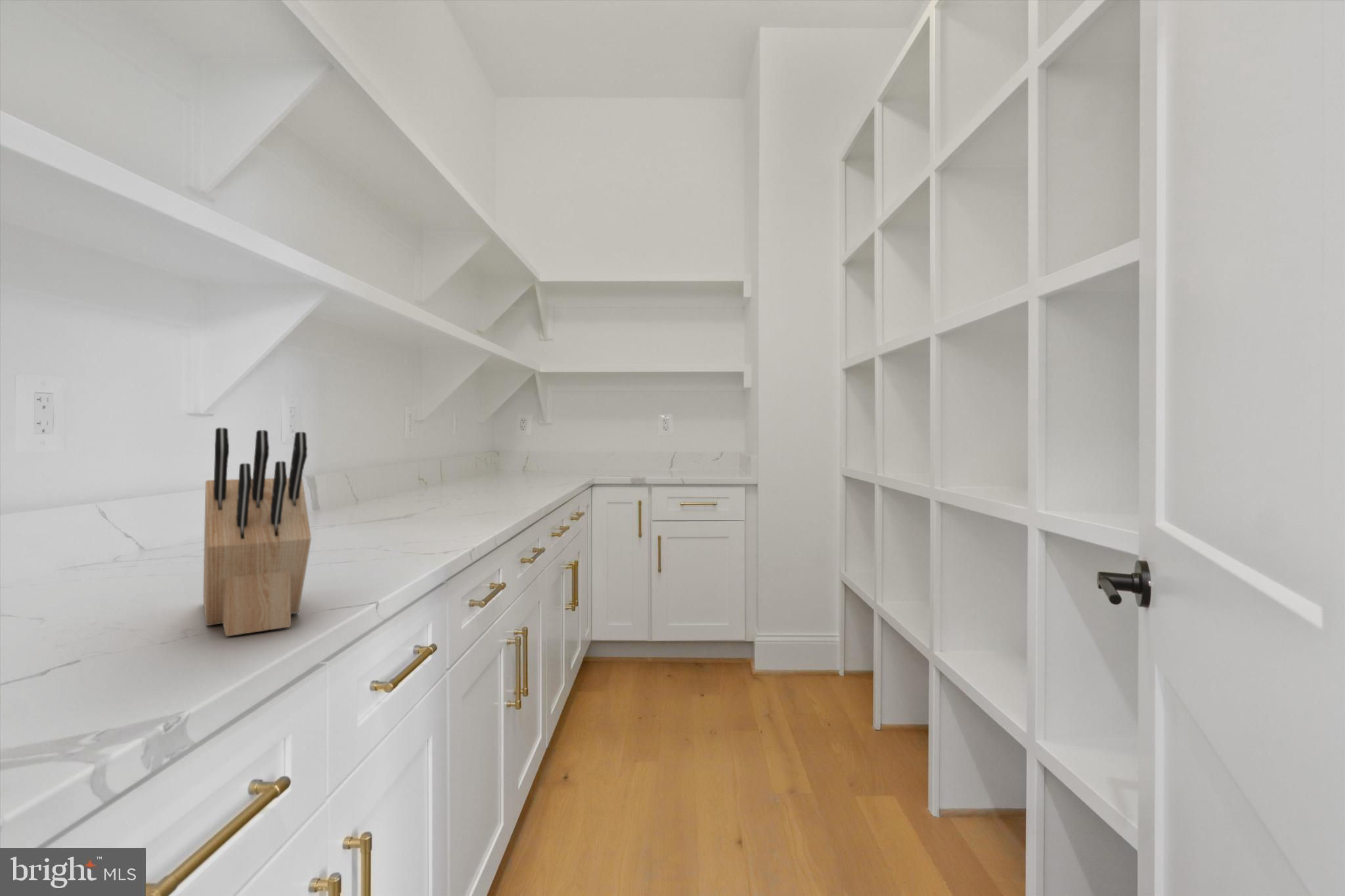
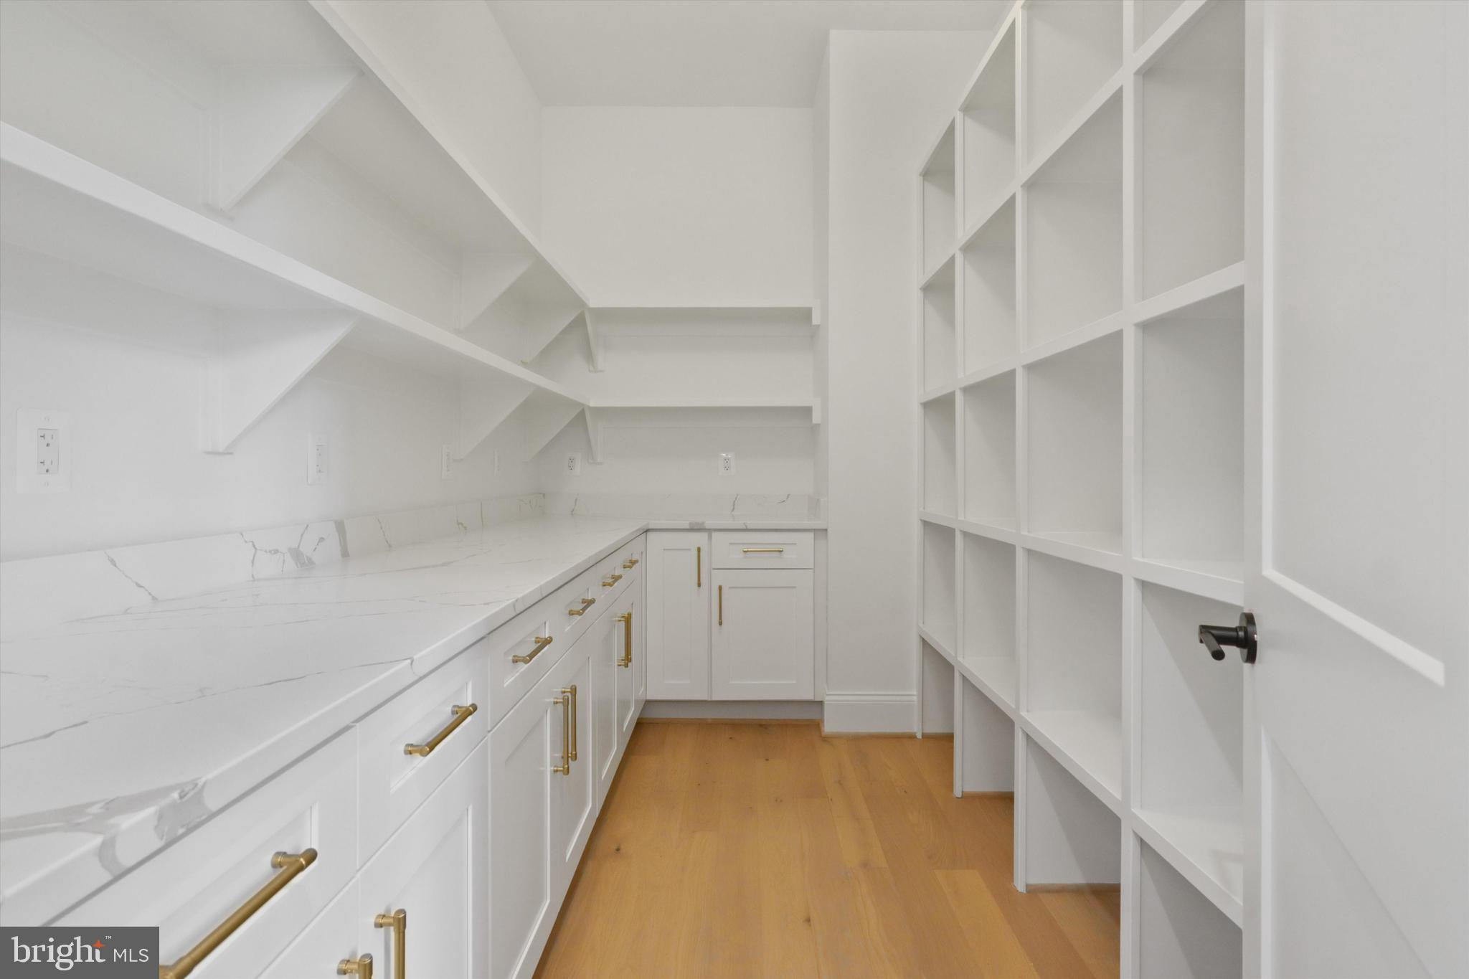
- knife block [202,427,312,637]
